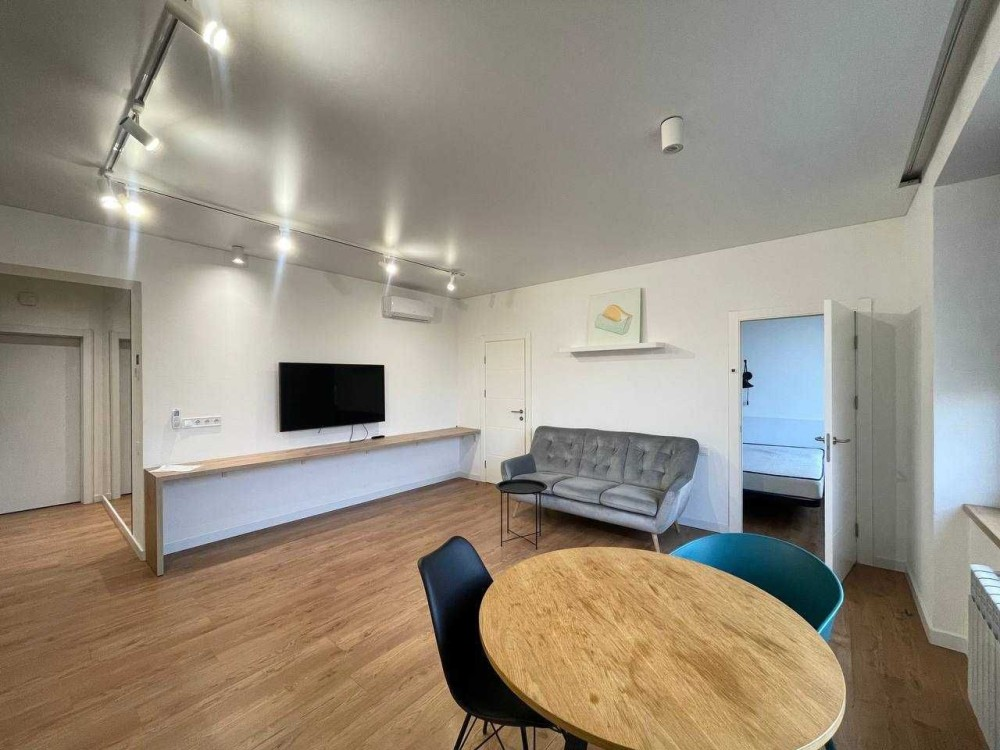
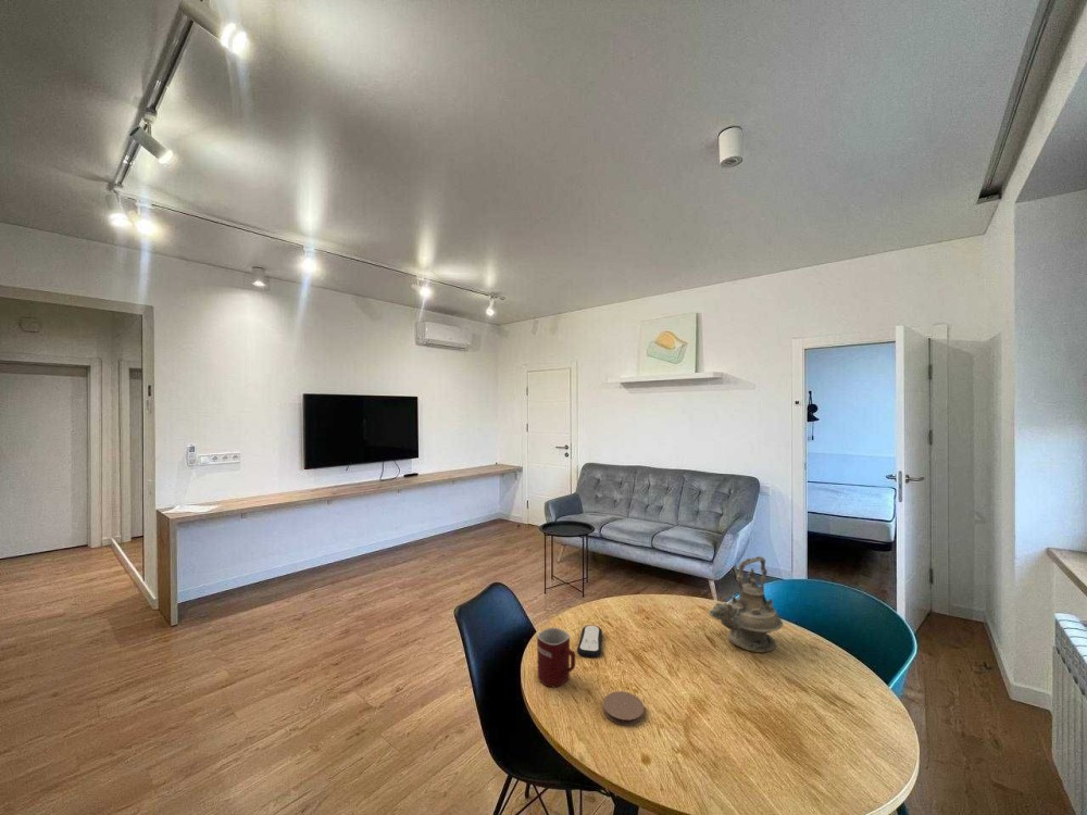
+ teapot [709,555,784,654]
+ coaster [602,690,645,727]
+ remote control [576,624,603,659]
+ mug [536,627,576,688]
